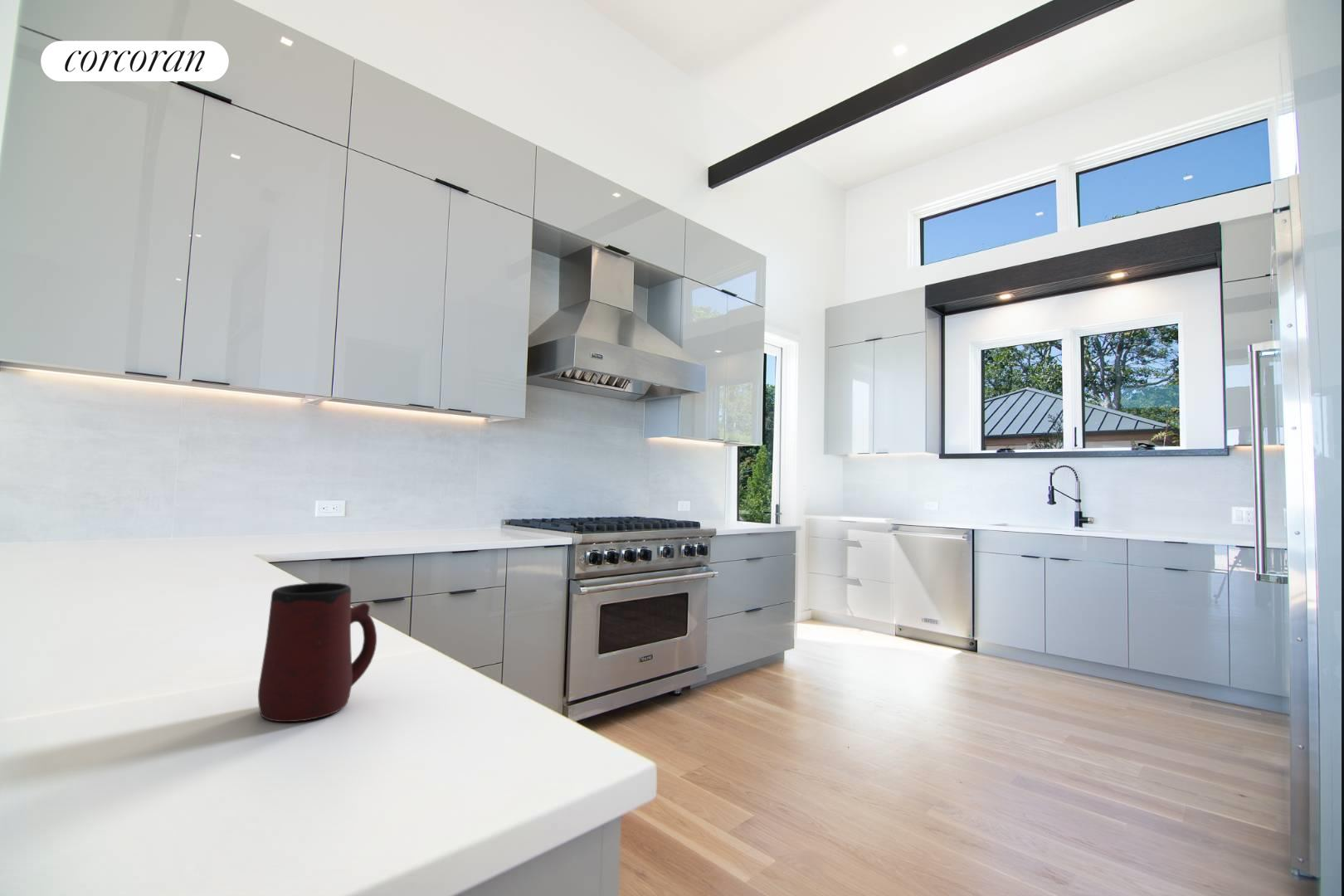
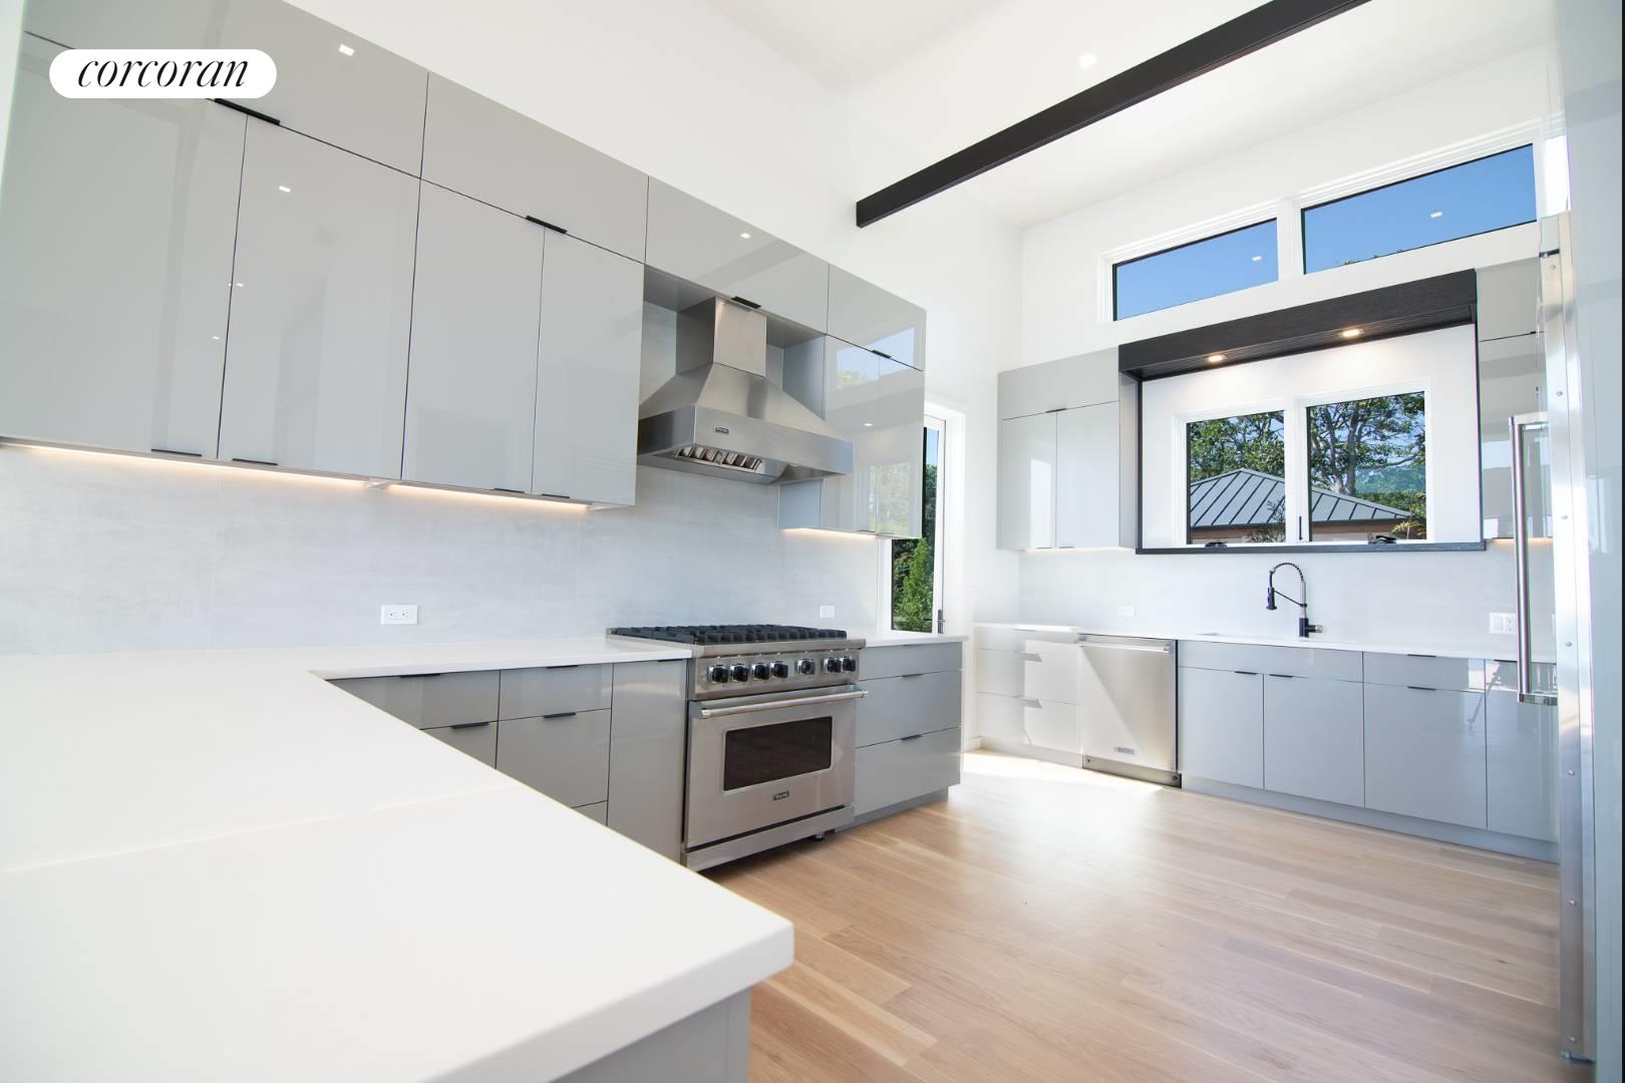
- mug [257,582,377,723]
